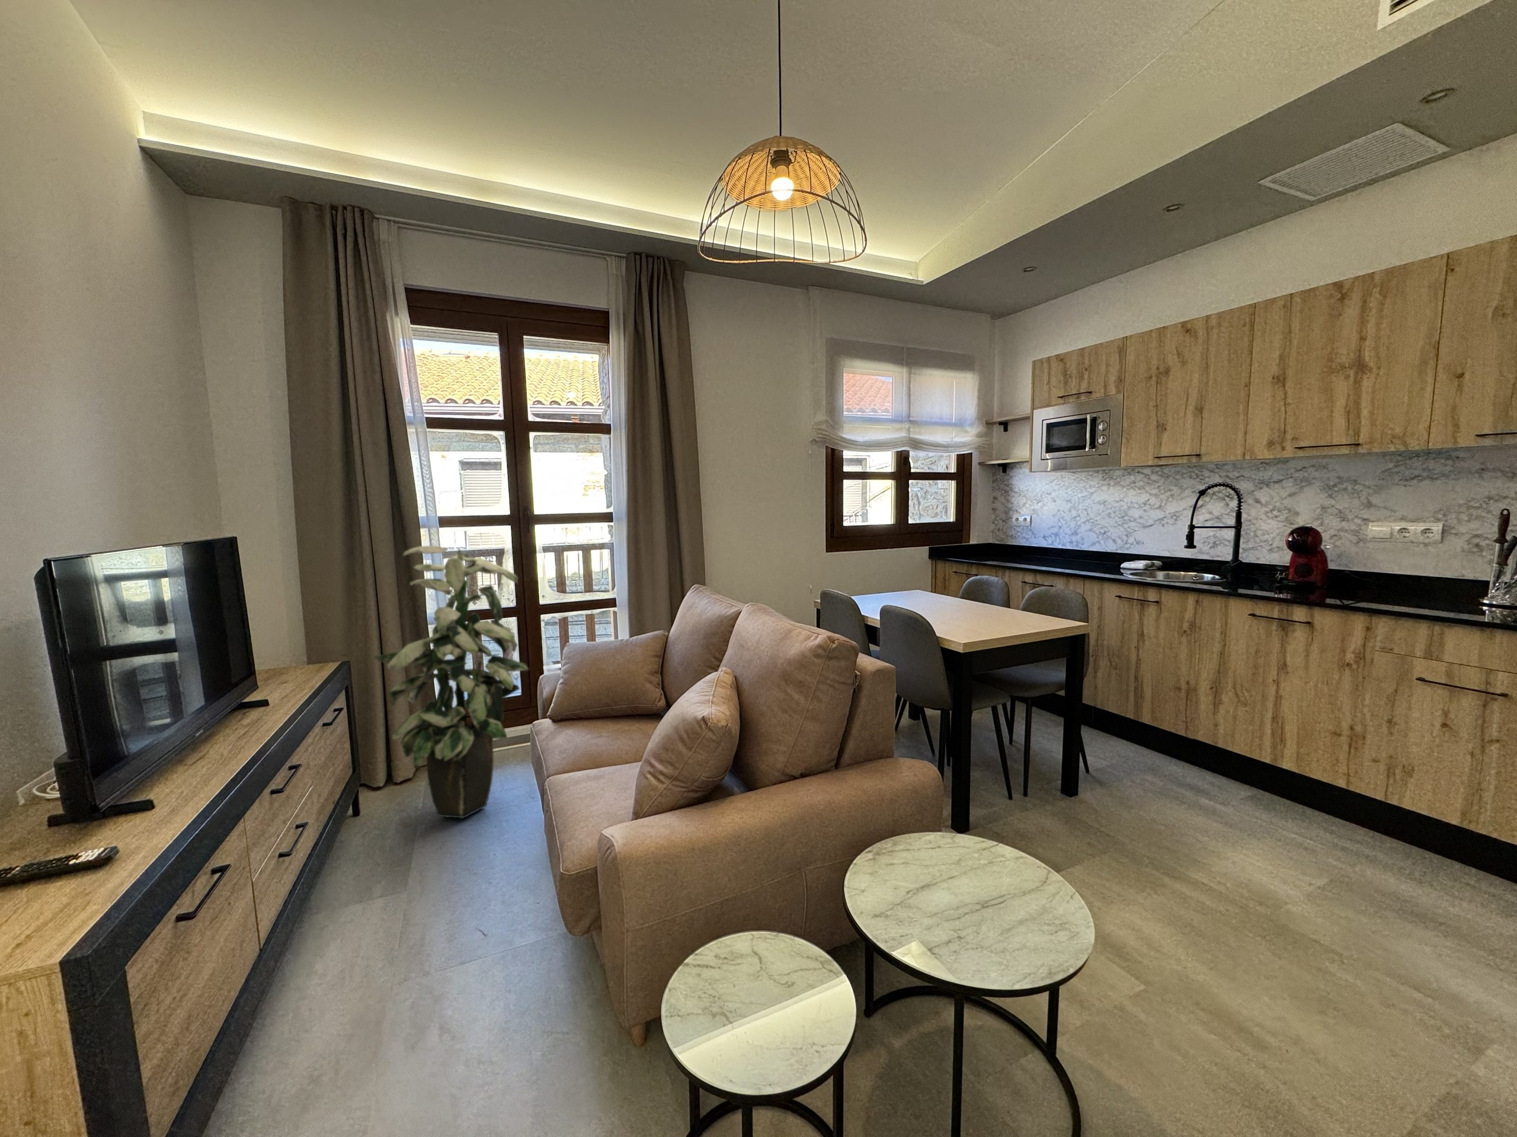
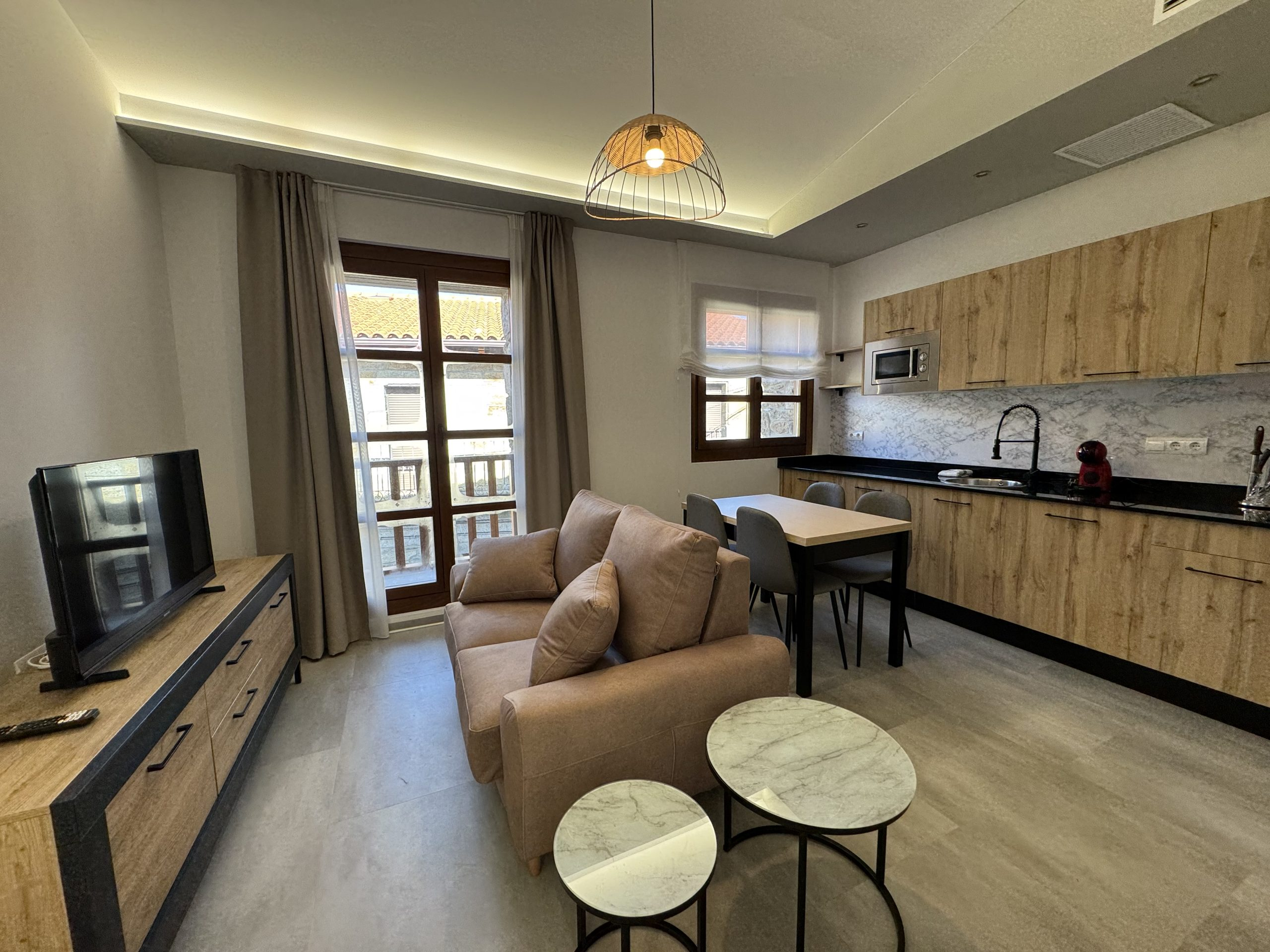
- indoor plant [370,545,530,818]
